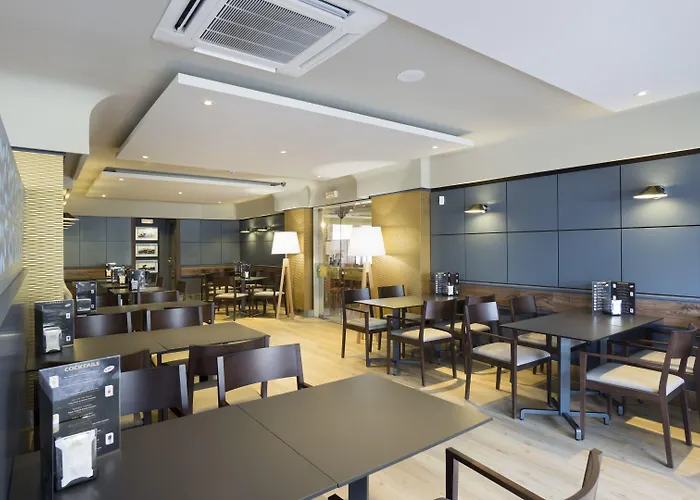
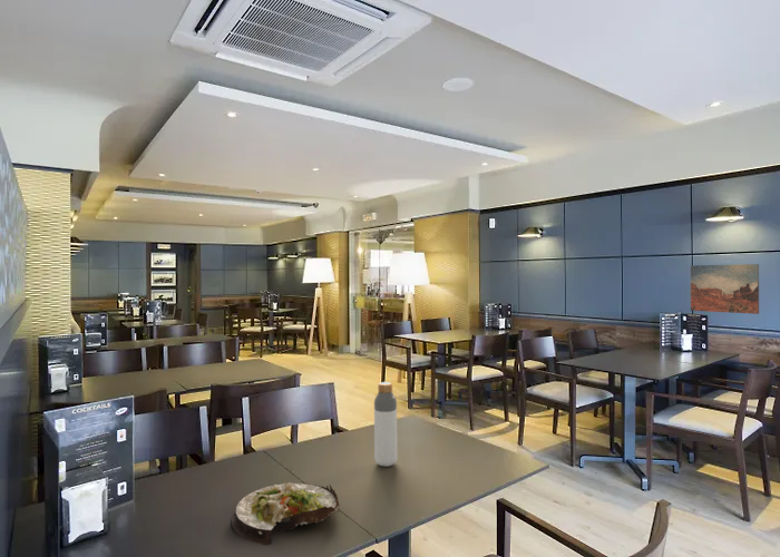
+ wall art [690,263,760,315]
+ salad plate [231,481,340,546]
+ bottle [373,381,399,468]
